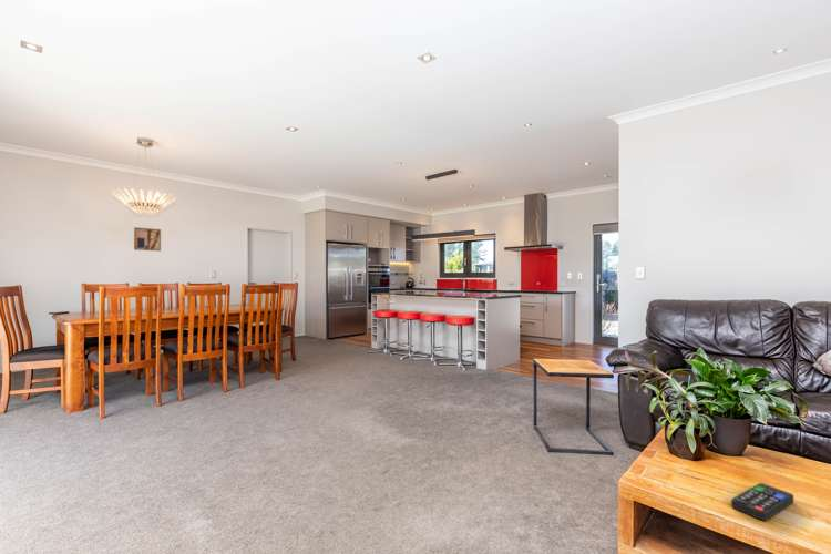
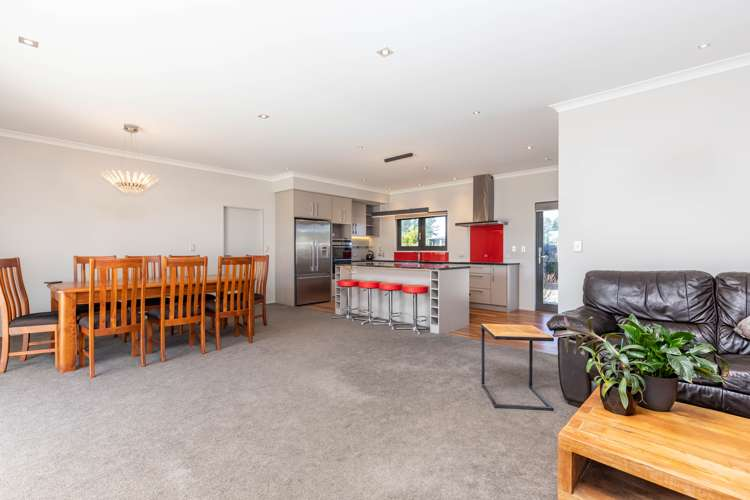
- remote control [730,482,794,522]
- wall art [133,226,162,253]
